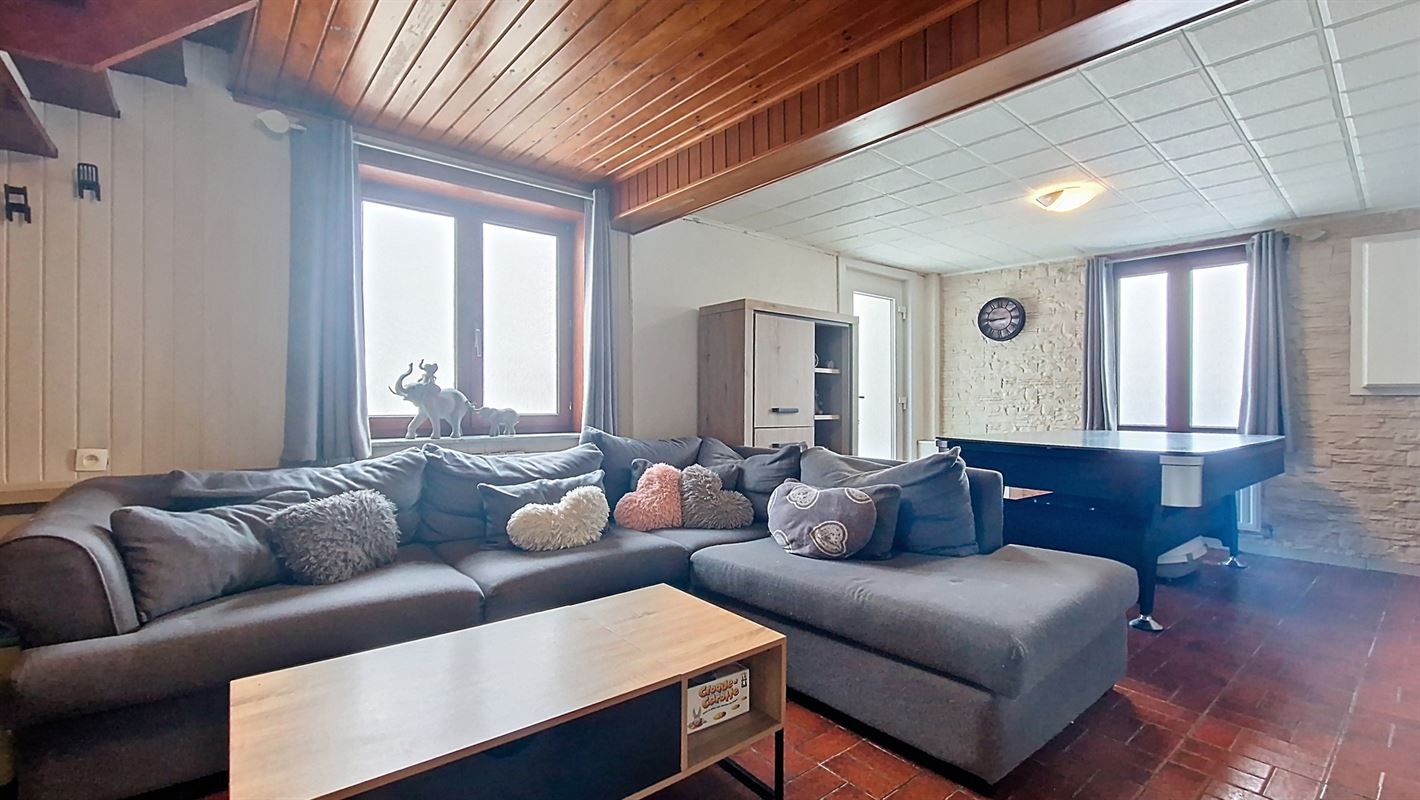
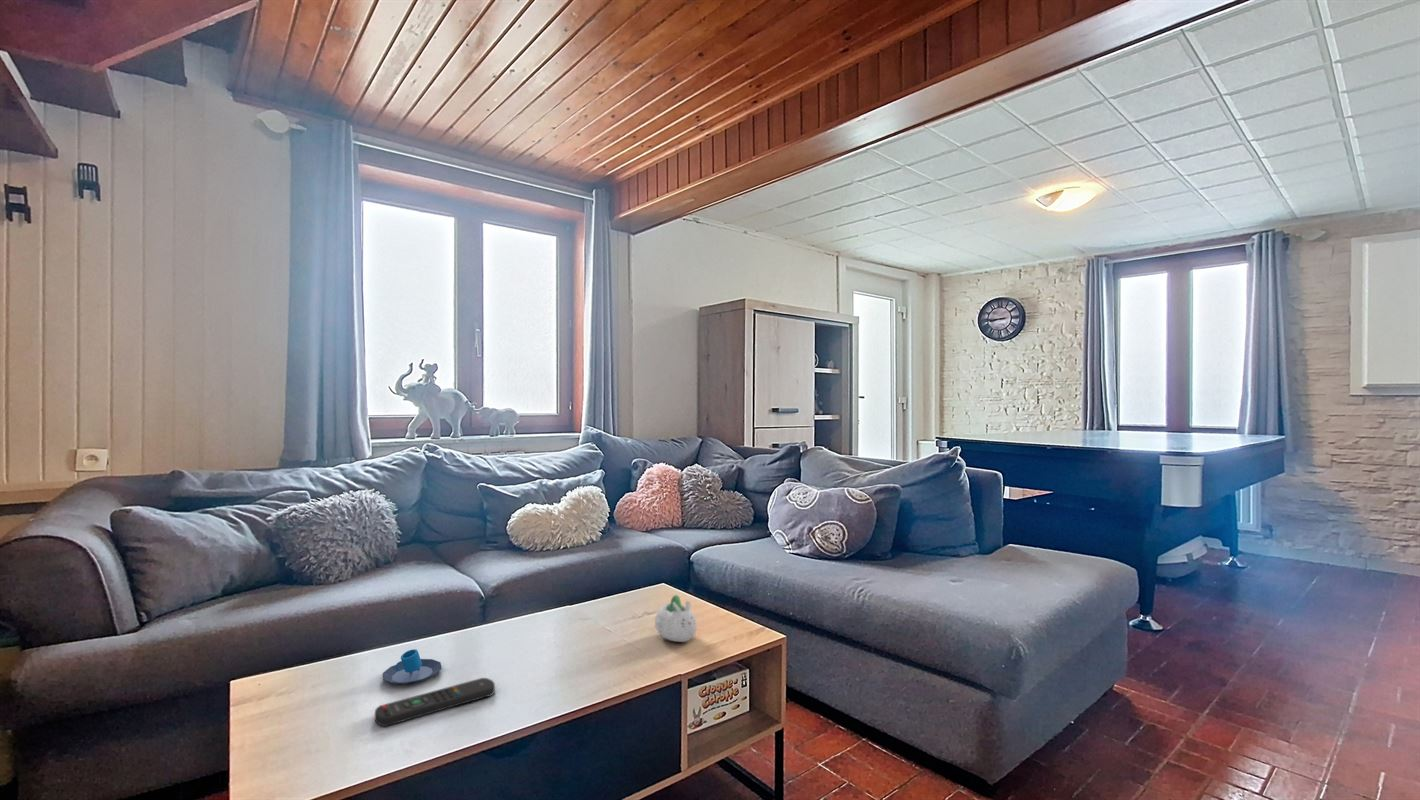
+ succulent planter [654,594,697,643]
+ mug [382,648,443,685]
+ remote control [374,677,496,727]
